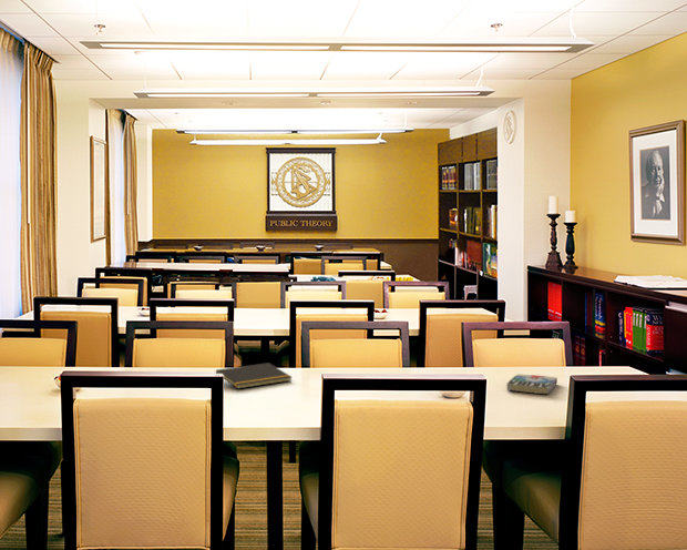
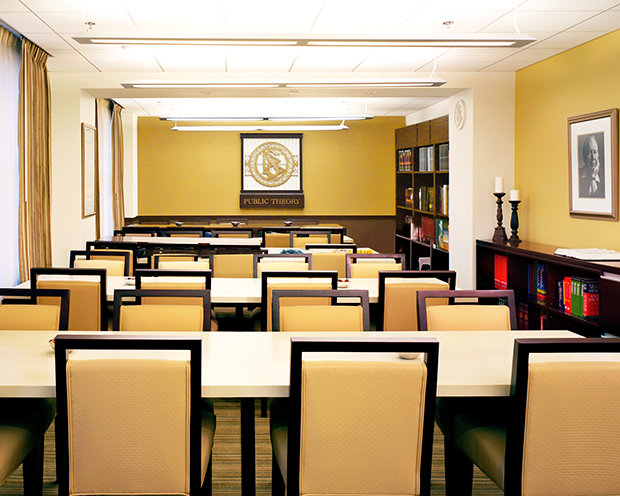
- notepad [215,361,293,389]
- book [505,374,558,395]
